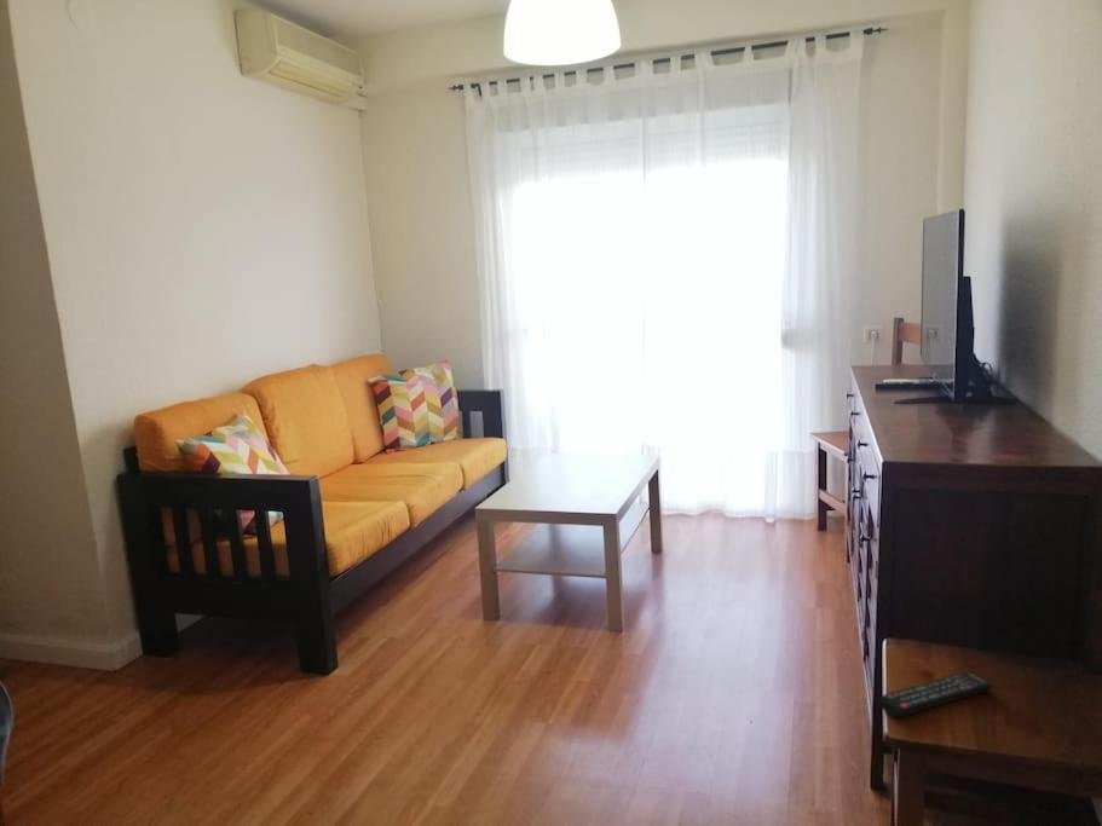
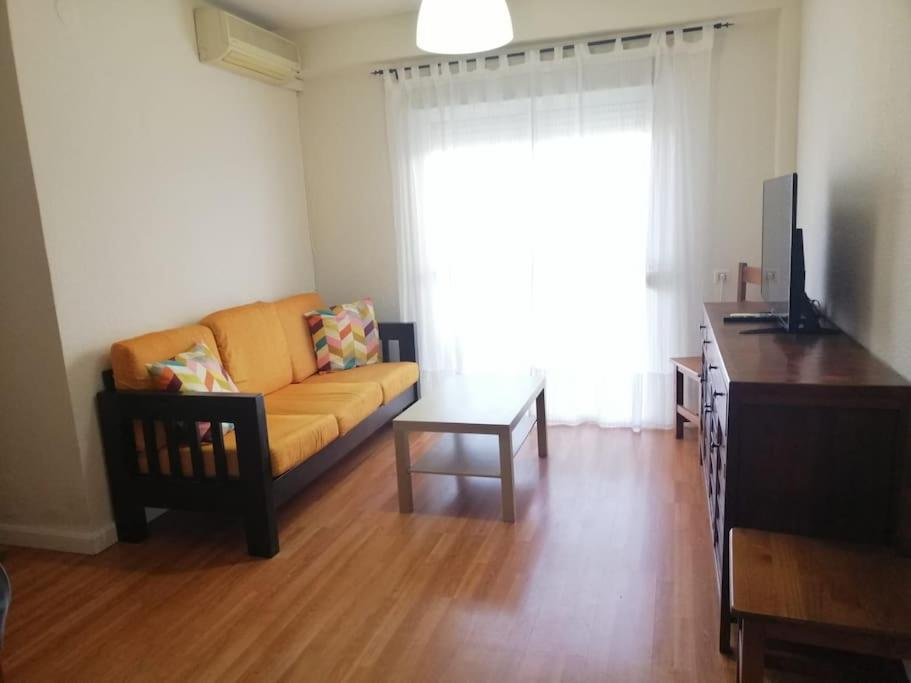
- remote control [877,671,994,718]
